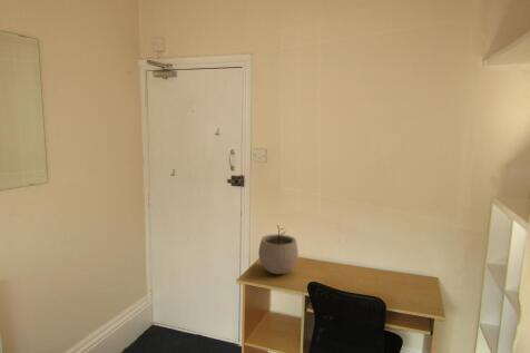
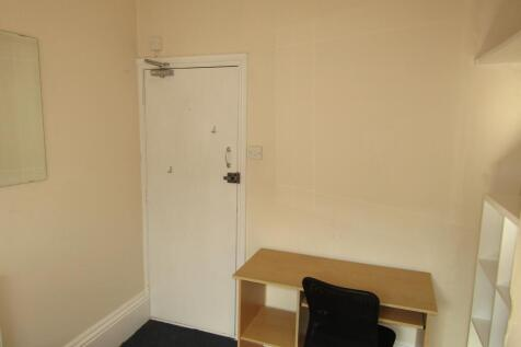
- plant pot [257,224,300,275]
